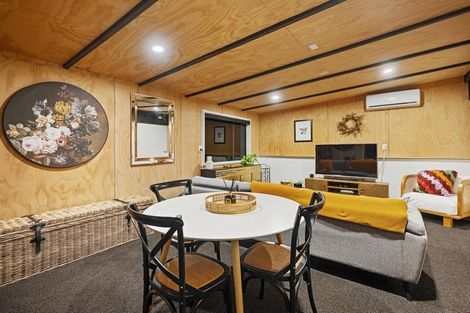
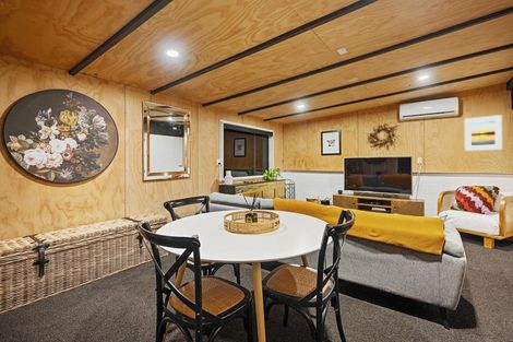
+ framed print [464,114,503,152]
